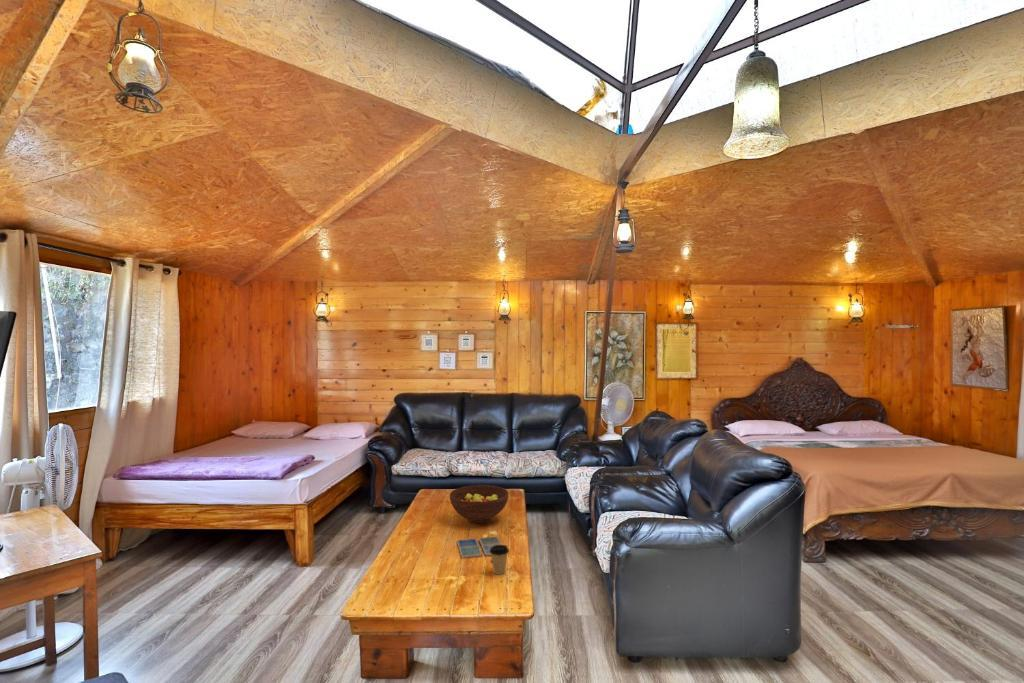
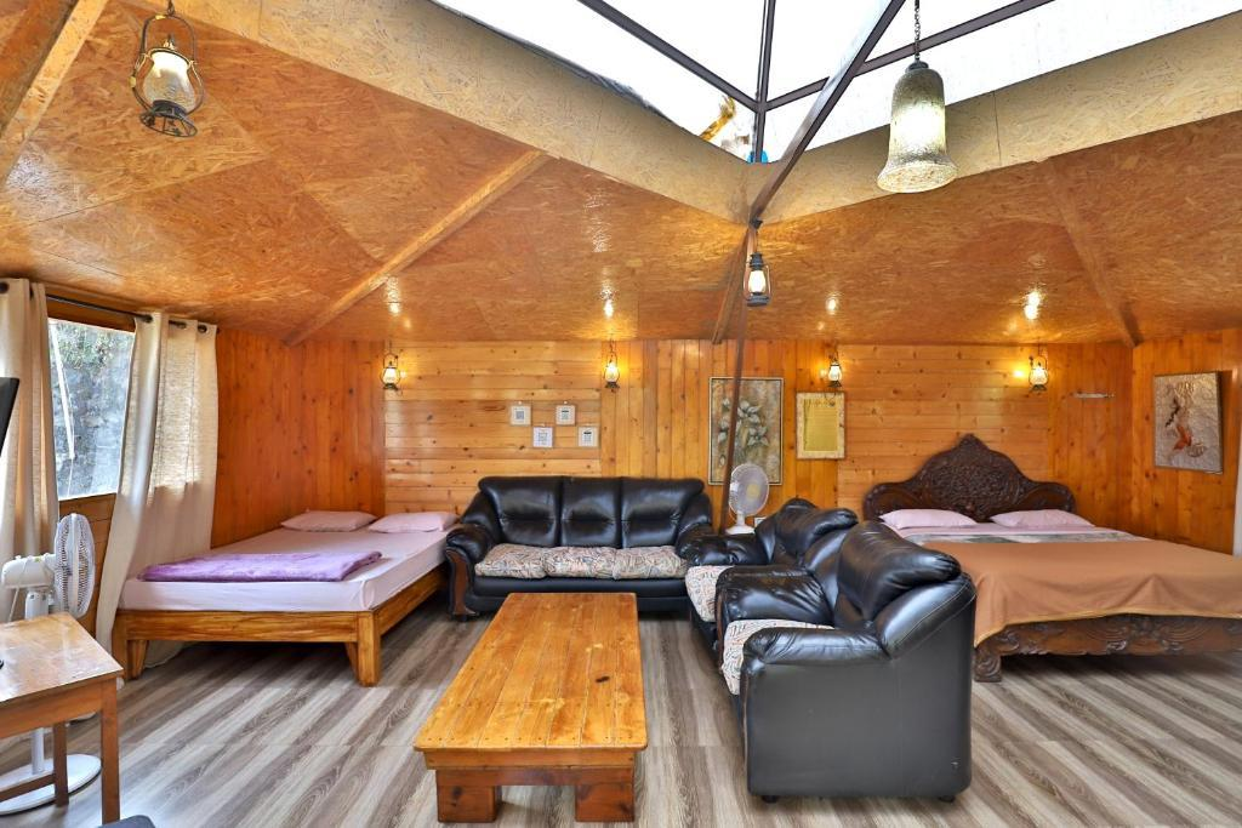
- fruit bowl [449,484,509,524]
- coffee cup [489,544,510,575]
- drink coaster [456,535,503,559]
